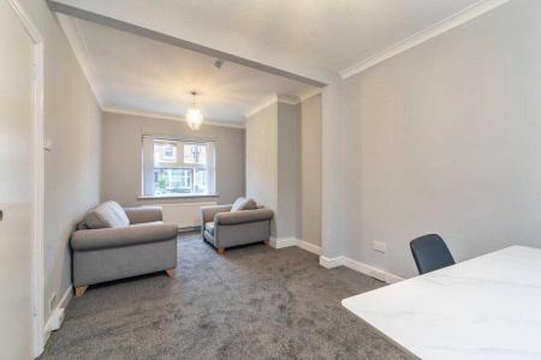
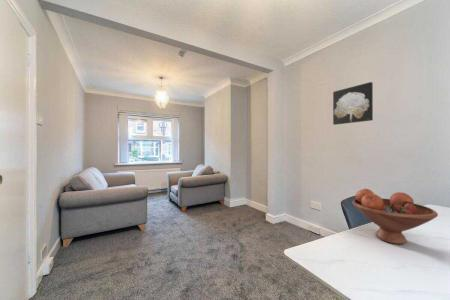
+ wall art [332,81,374,126]
+ fruit bowl [351,188,439,245]
